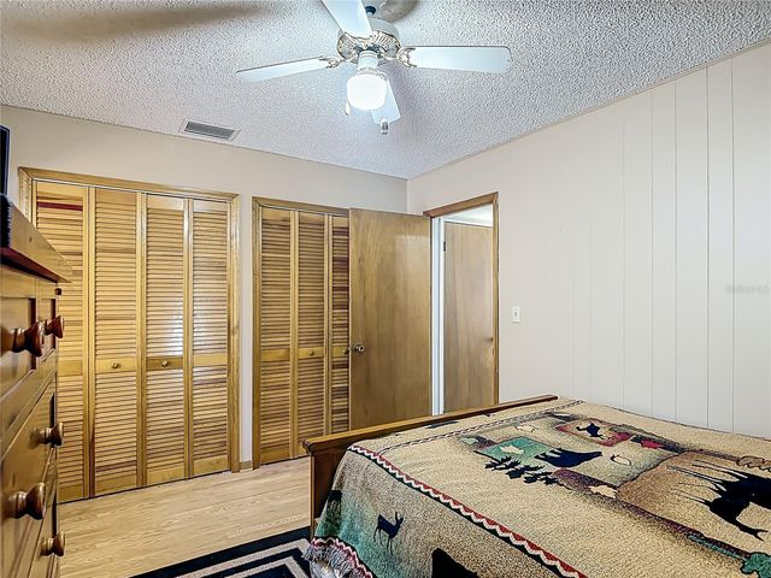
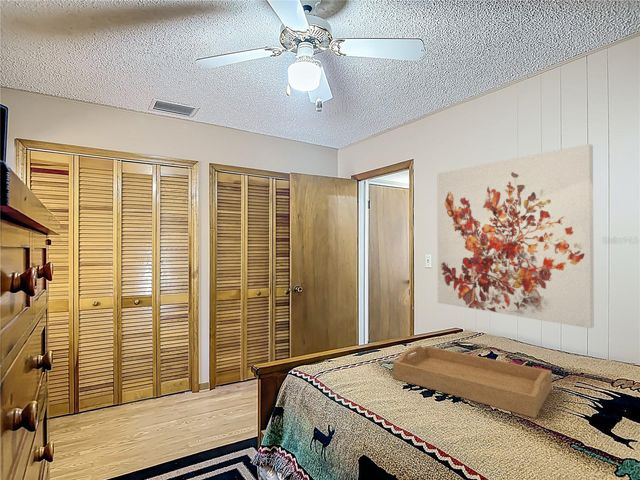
+ wall art [436,143,595,329]
+ serving tray [392,345,553,419]
